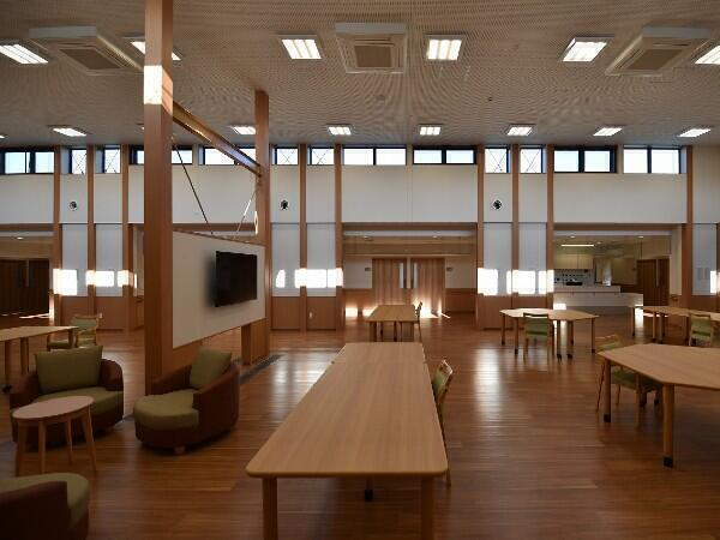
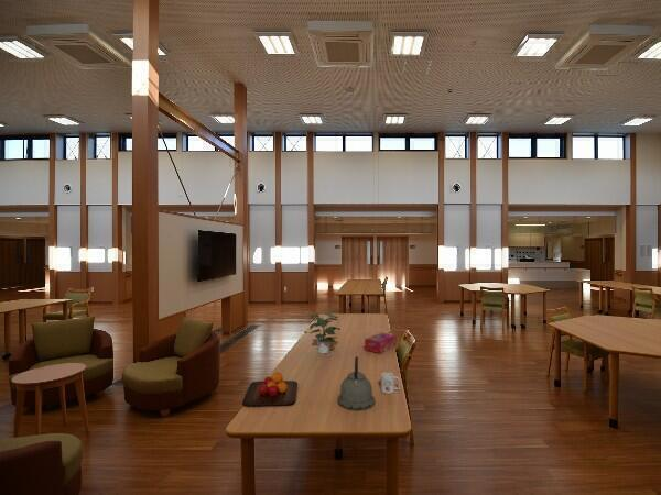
+ potted plant [307,312,342,355]
+ mug [380,372,401,395]
+ chopping board [241,371,299,408]
+ kettle [336,355,376,411]
+ tissue box [364,331,397,354]
